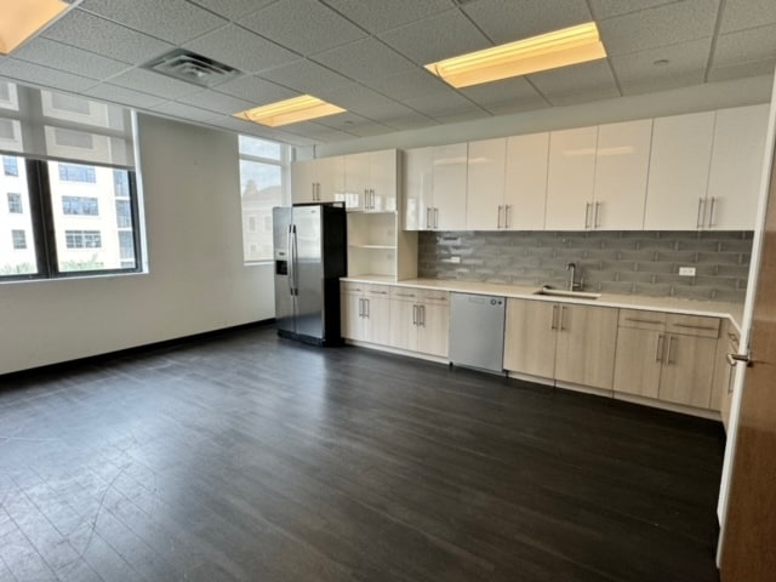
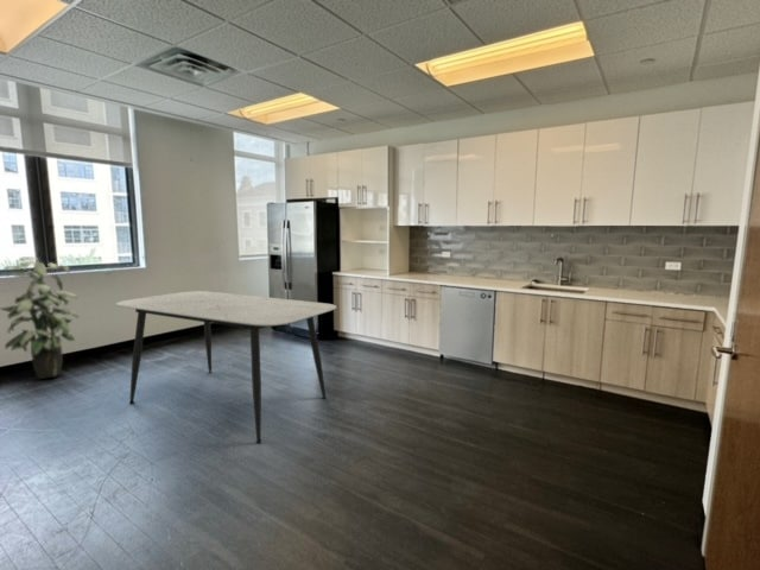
+ dining table [115,290,337,444]
+ indoor plant [0,255,81,380]
